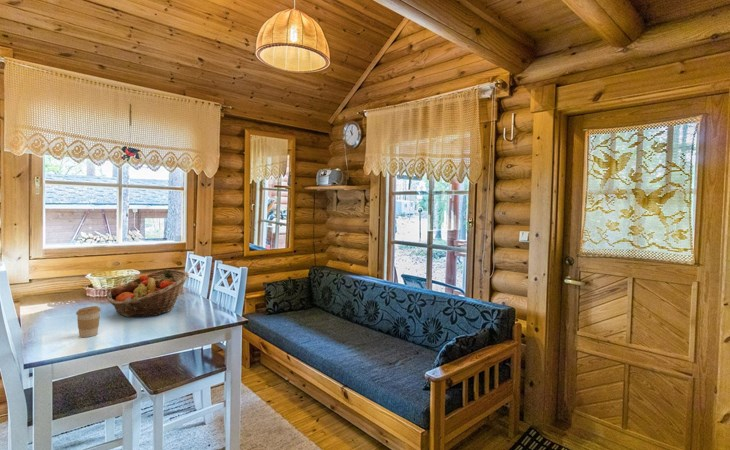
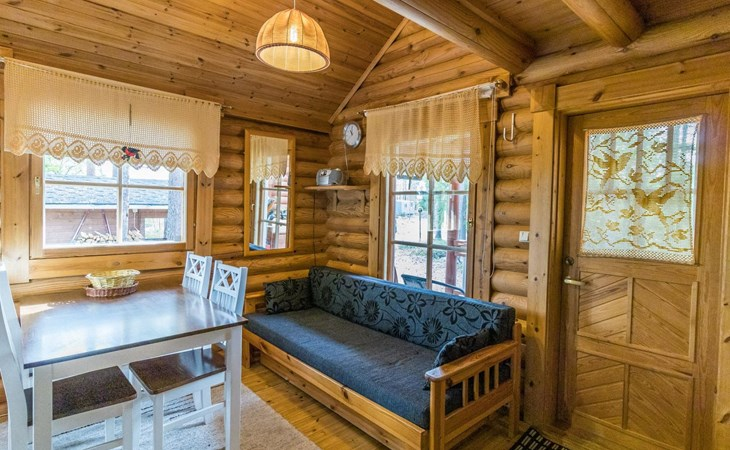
- fruit basket [106,269,190,318]
- coffee cup [75,305,102,338]
